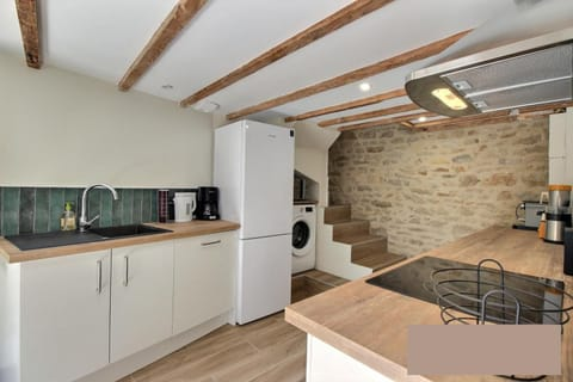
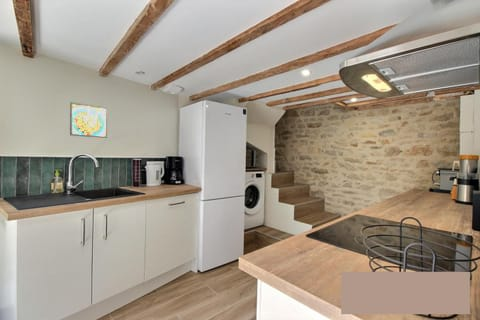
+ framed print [69,101,109,139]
